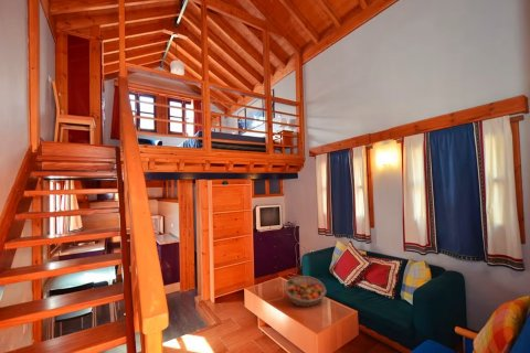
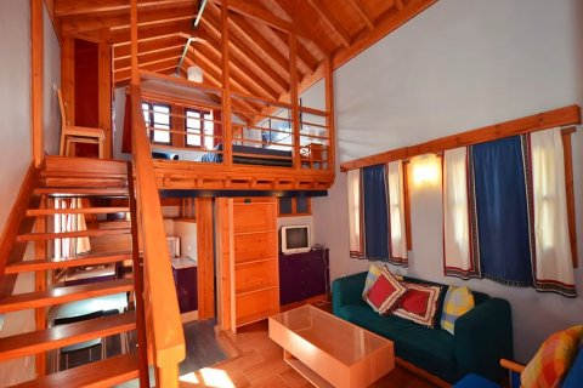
- fruit basket [283,275,327,308]
